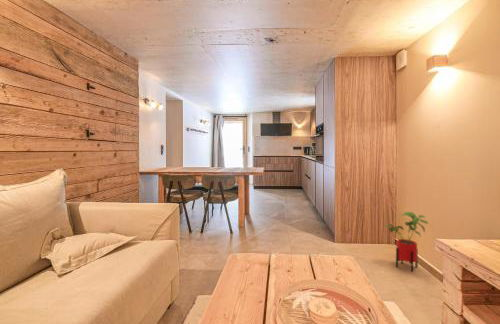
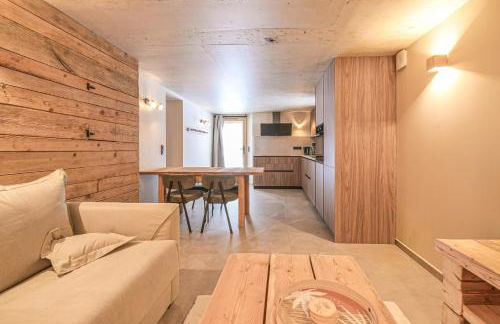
- house plant [384,211,430,273]
